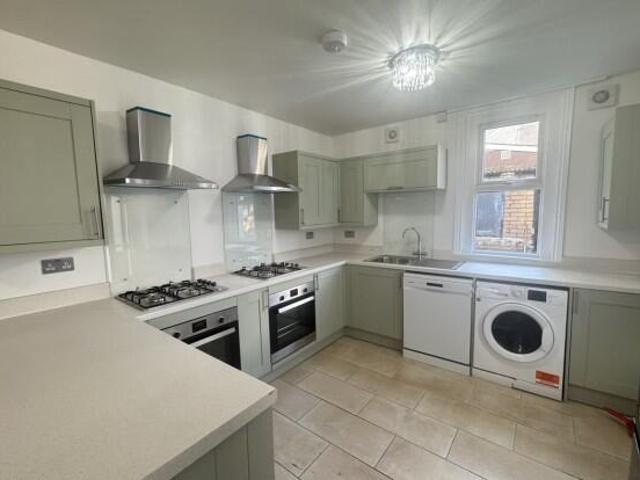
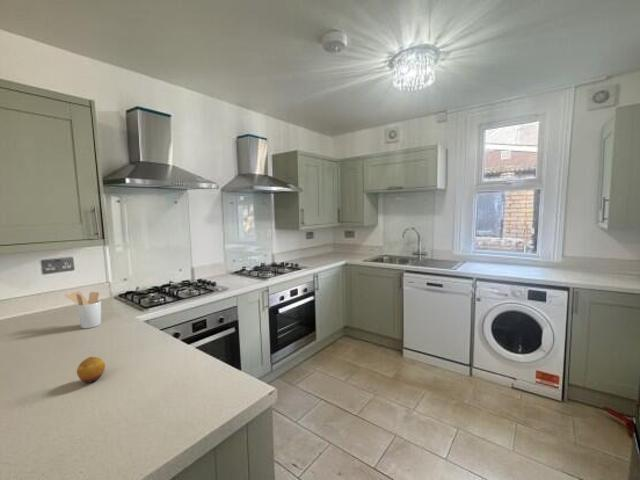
+ utensil holder [64,290,102,329]
+ fruit [76,356,106,384]
